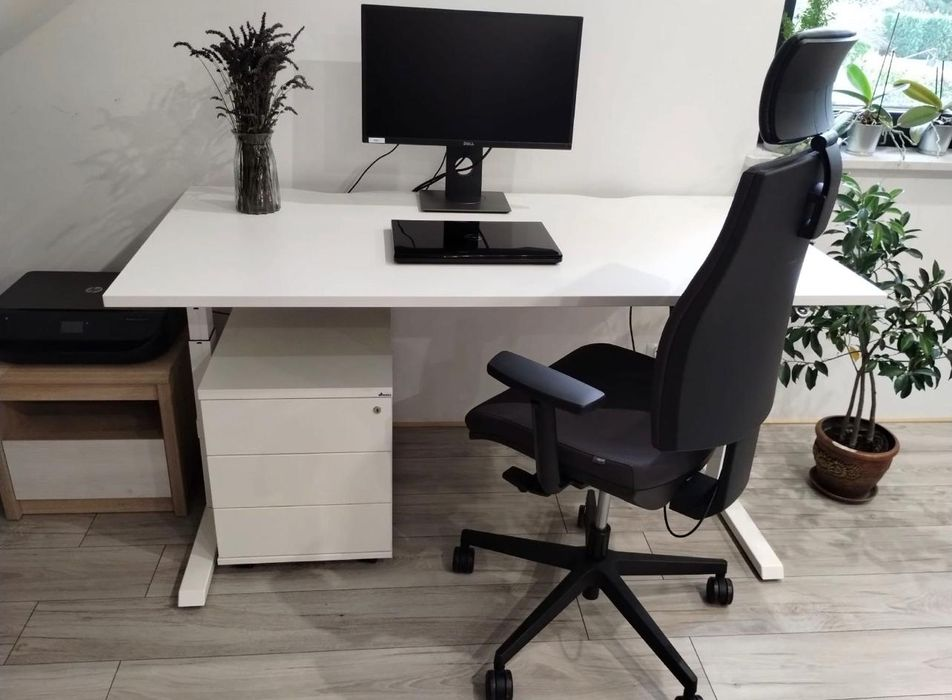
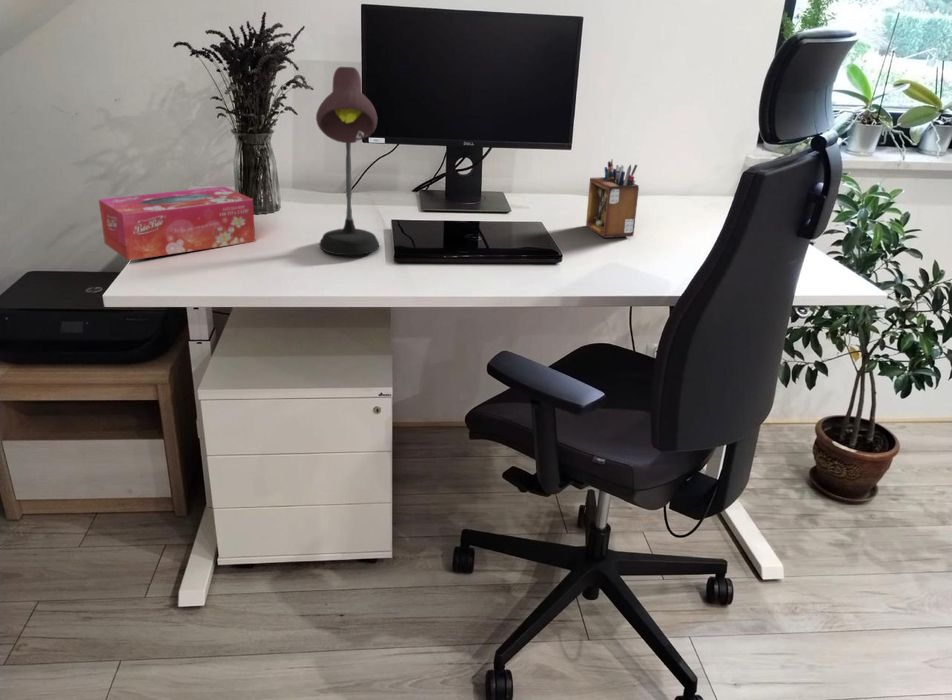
+ desk organizer [585,159,640,239]
+ tissue box [98,185,256,262]
+ desk lamp [315,66,380,256]
